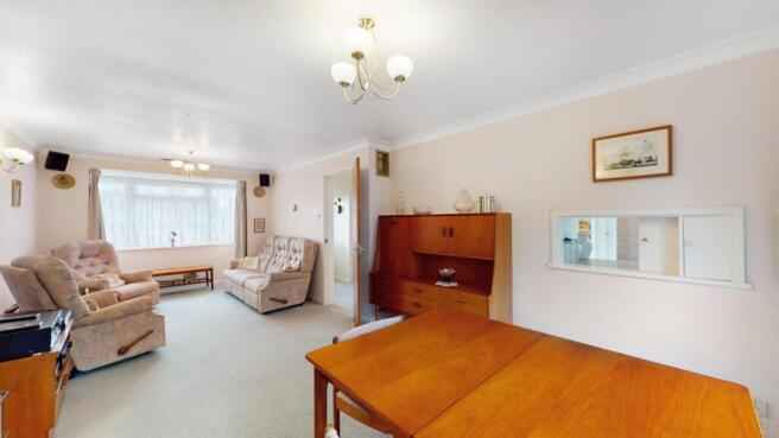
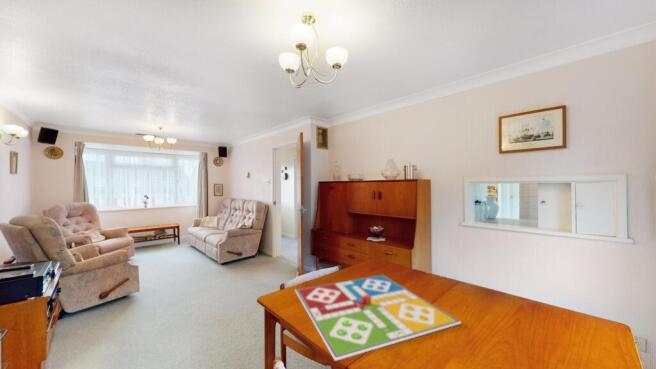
+ gameboard [294,274,462,362]
